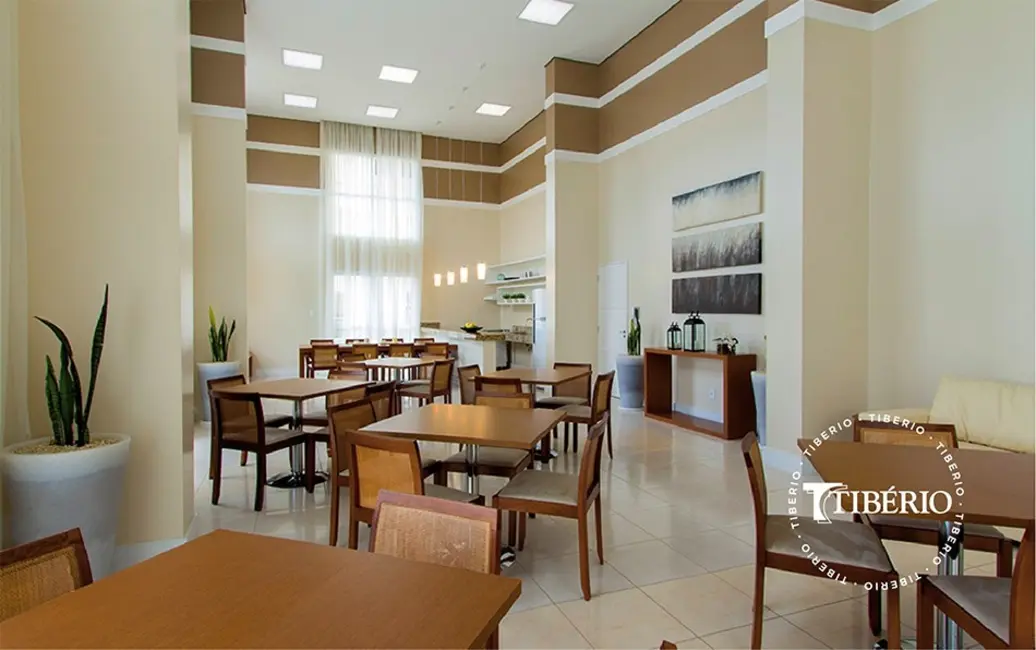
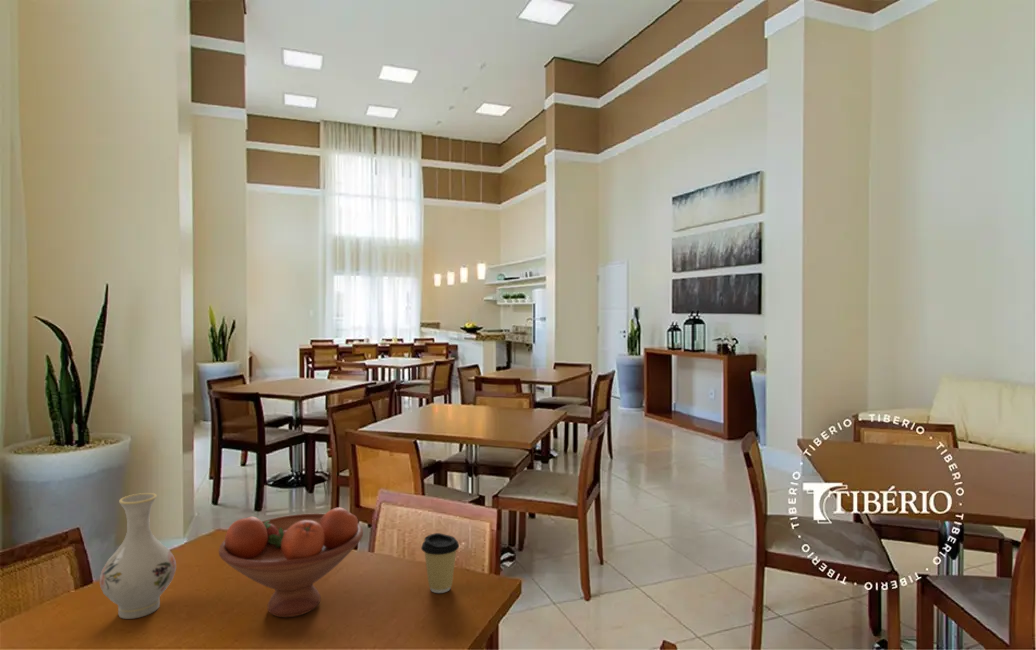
+ coffee cup [420,532,460,594]
+ fruit bowl [218,507,364,618]
+ vase [99,492,177,620]
